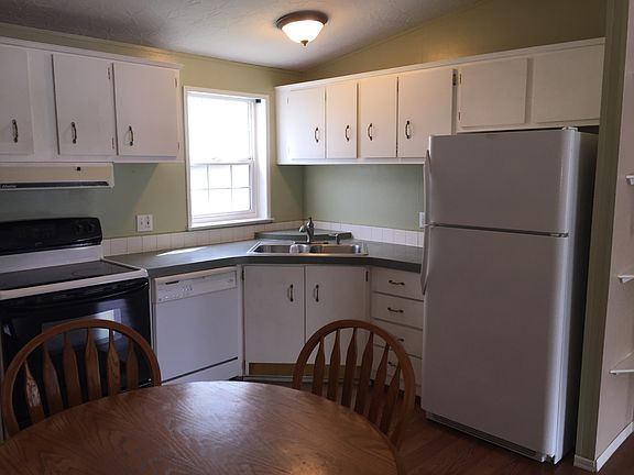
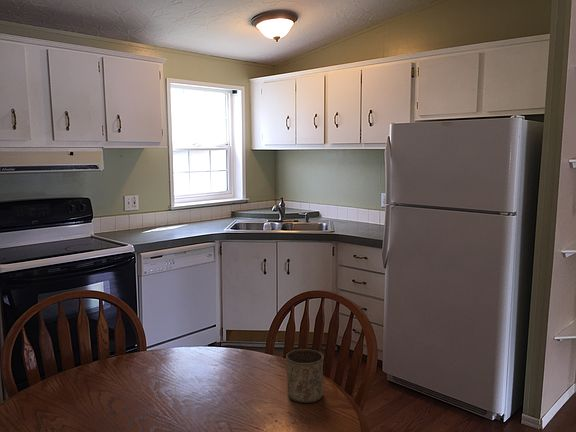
+ cup [285,348,324,404]
